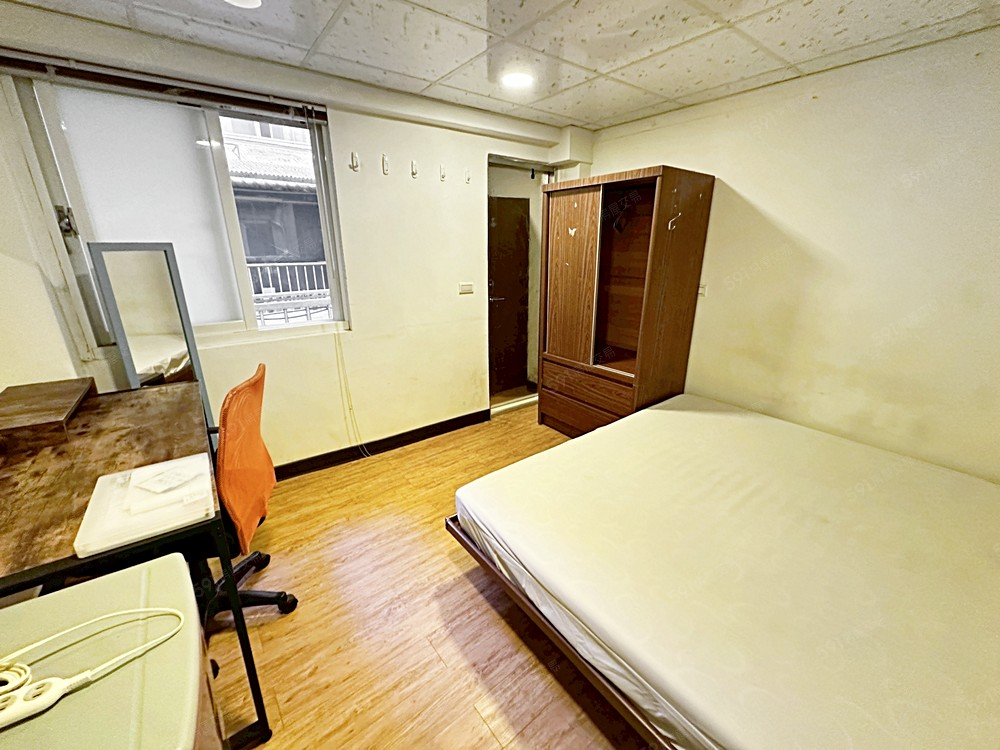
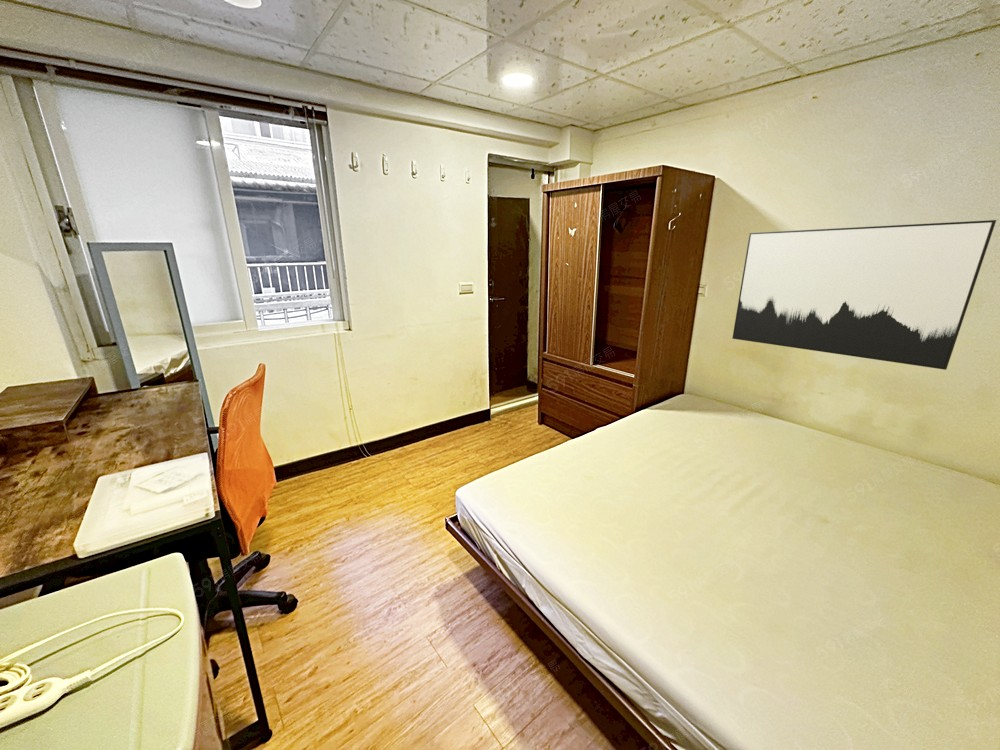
+ wall art [732,219,997,371]
